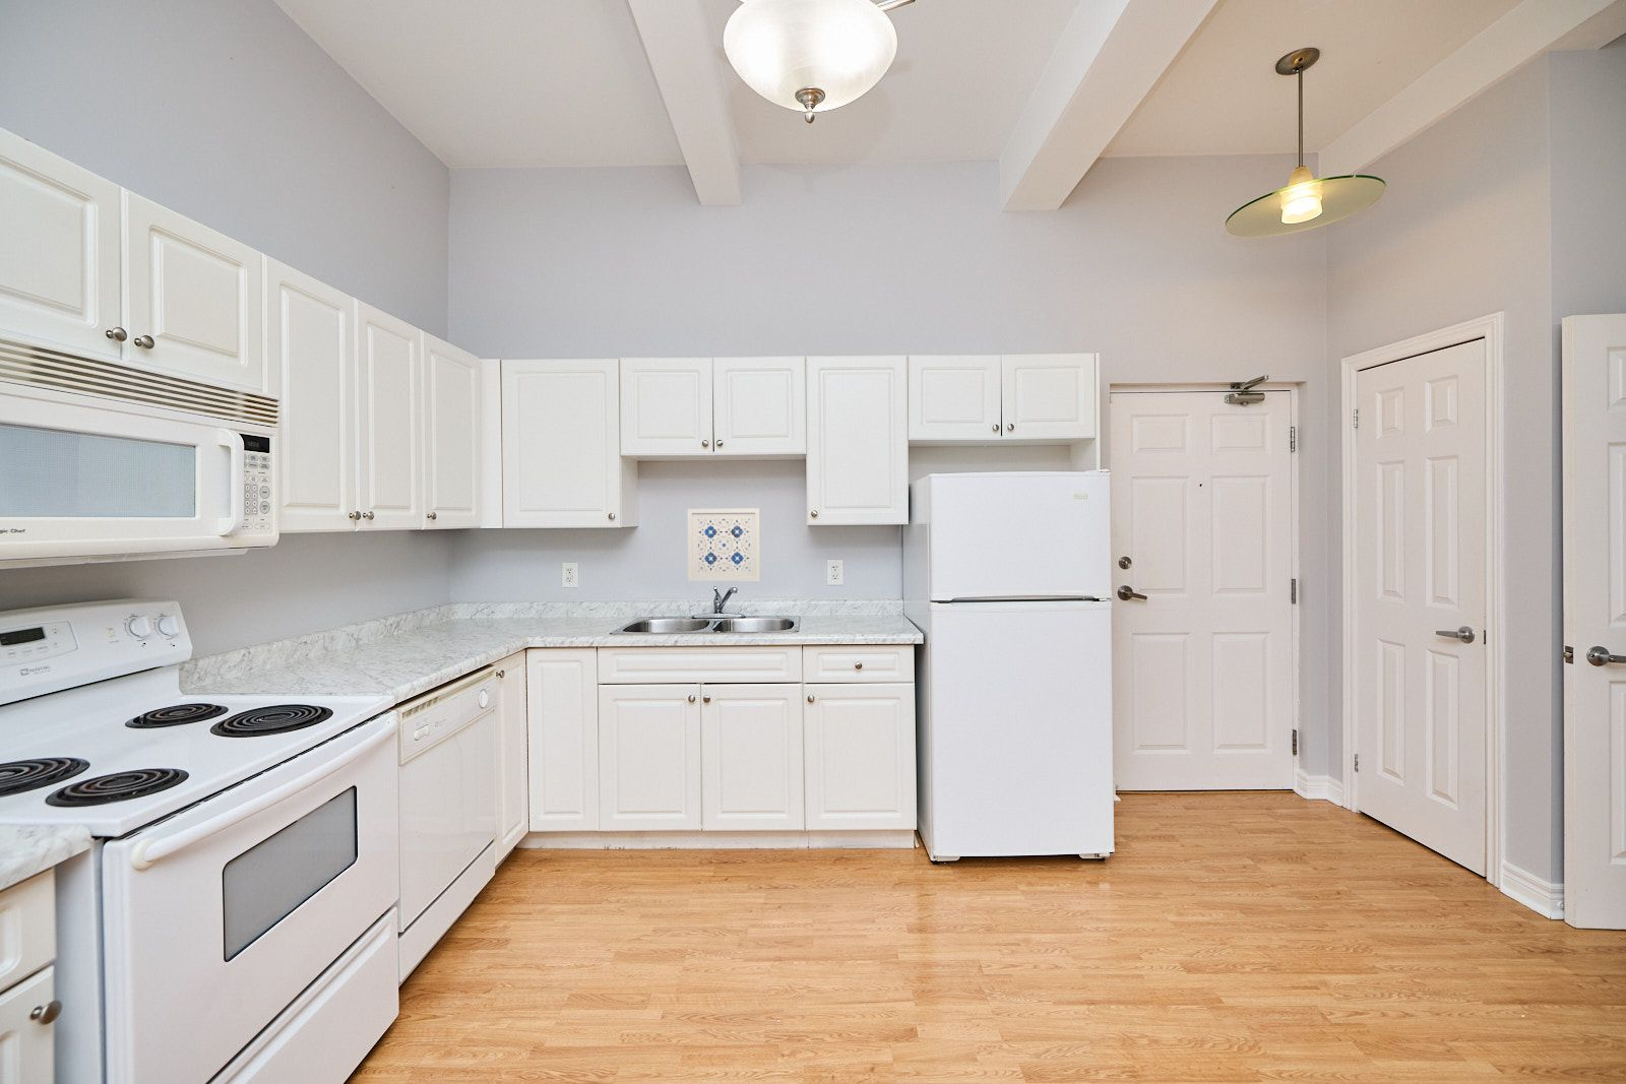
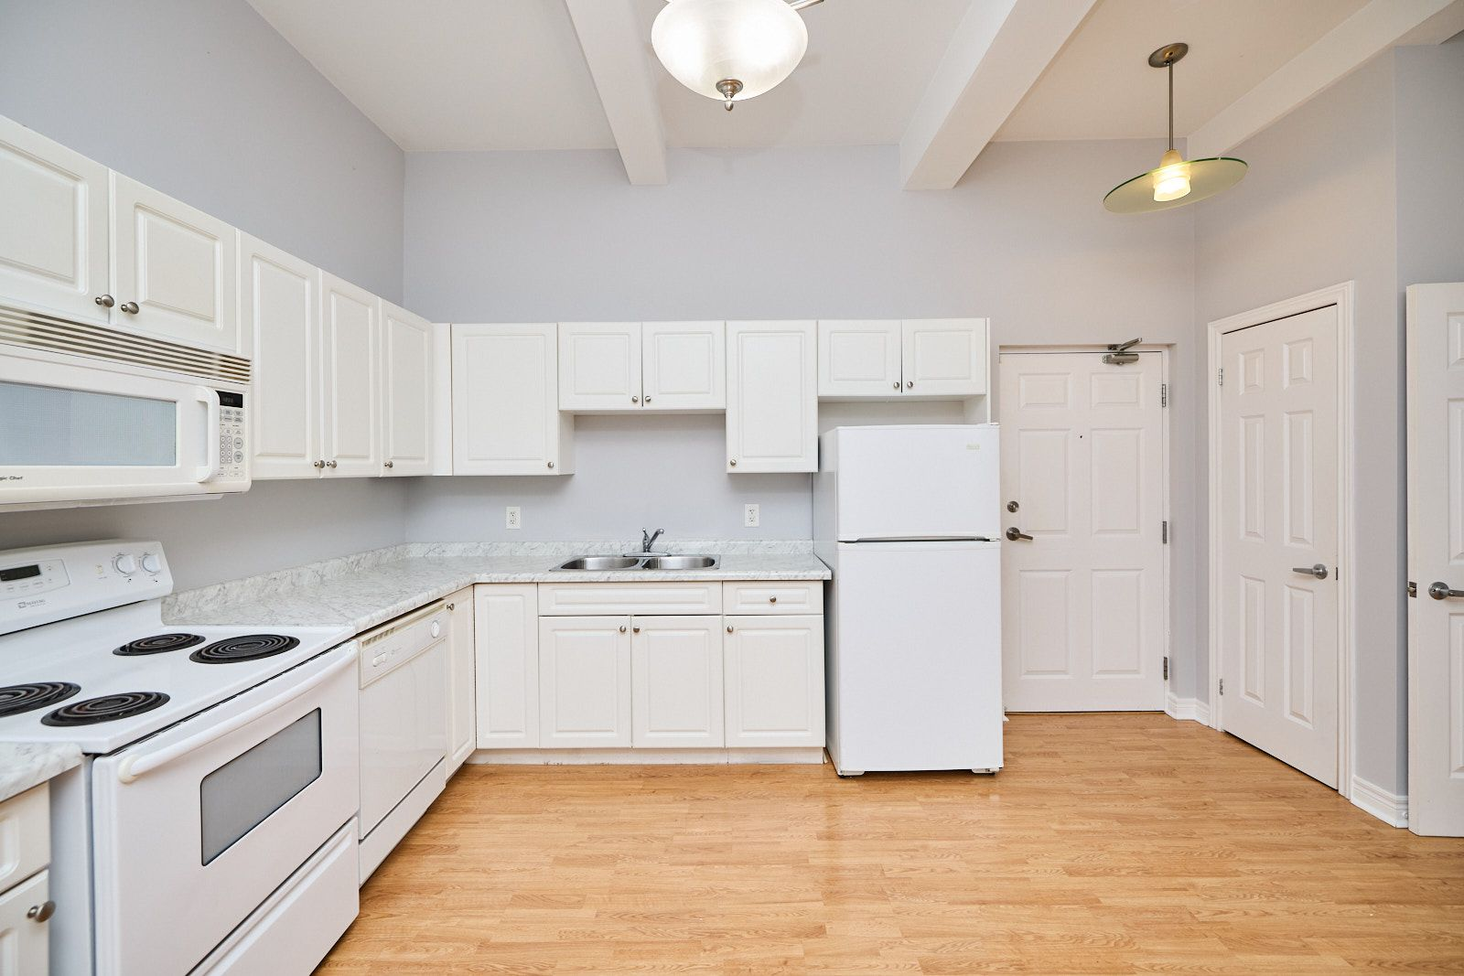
- wall art [687,507,761,582]
